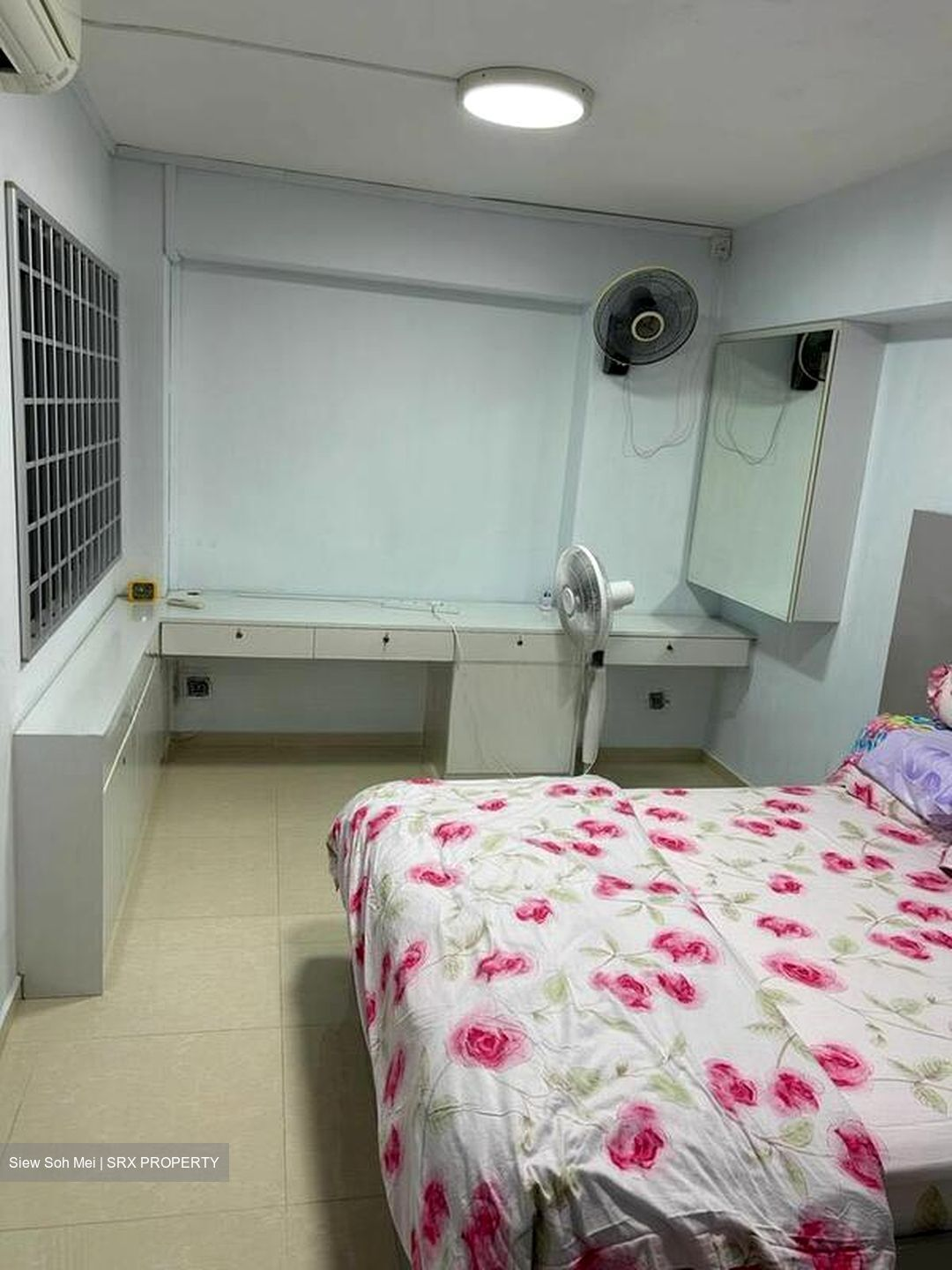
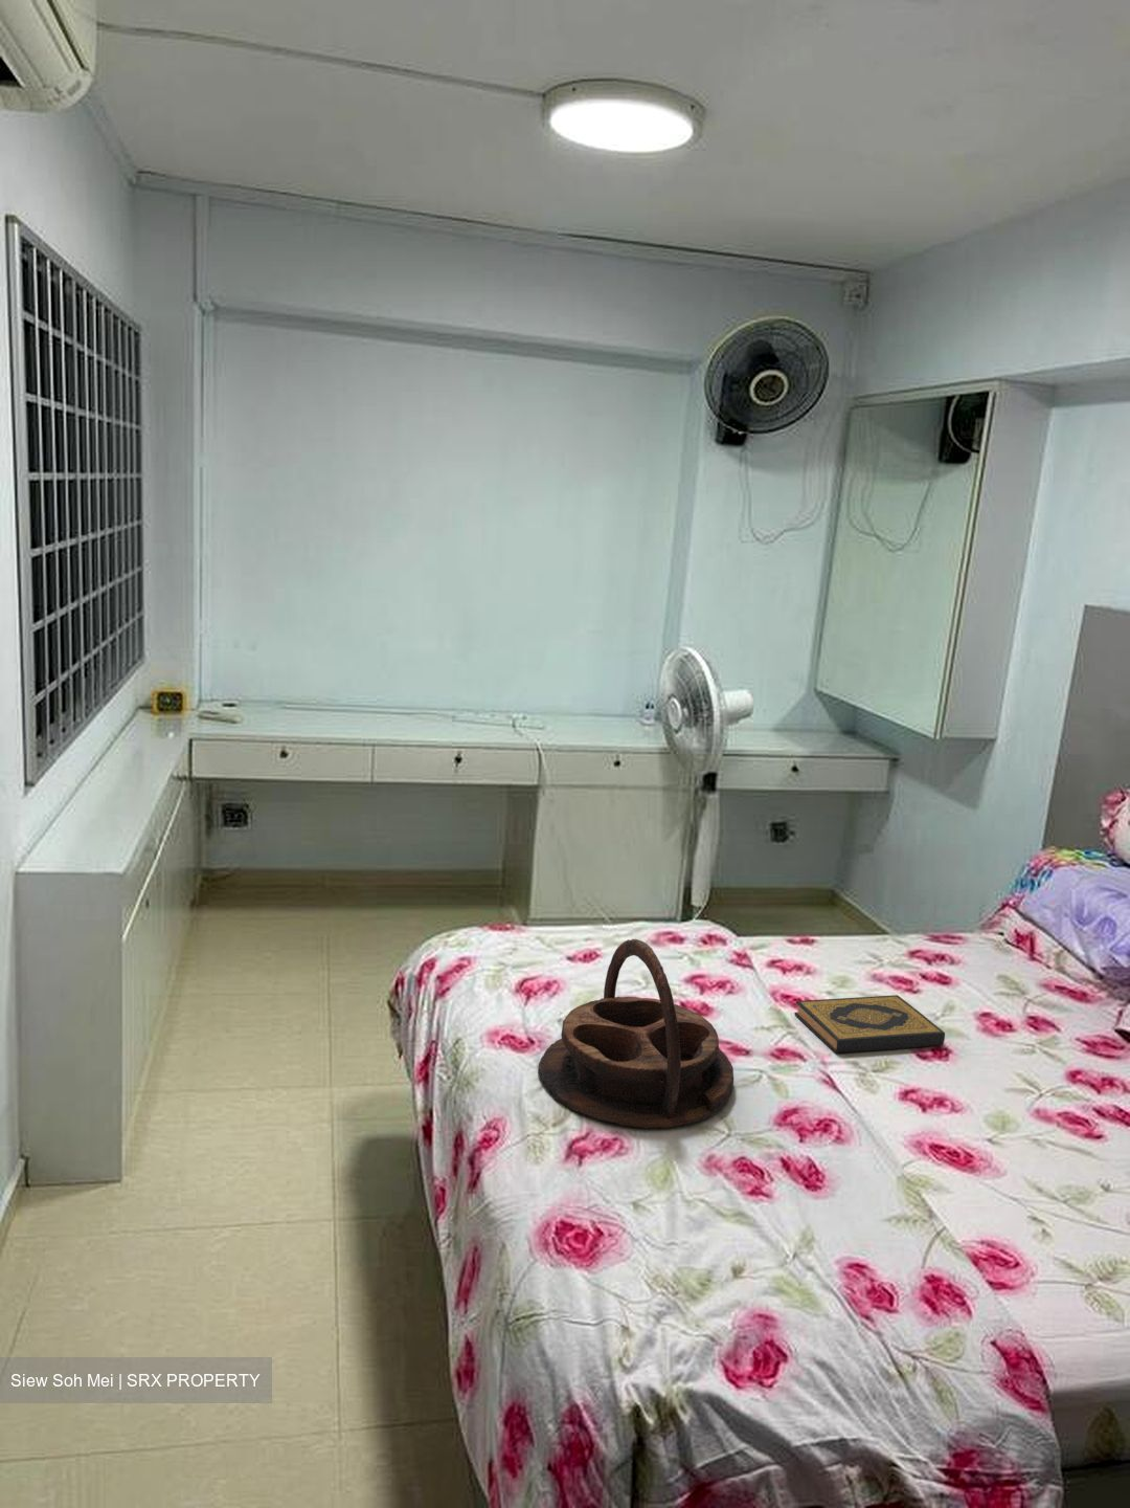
+ serving tray [537,938,735,1129]
+ hardback book [793,994,946,1053]
